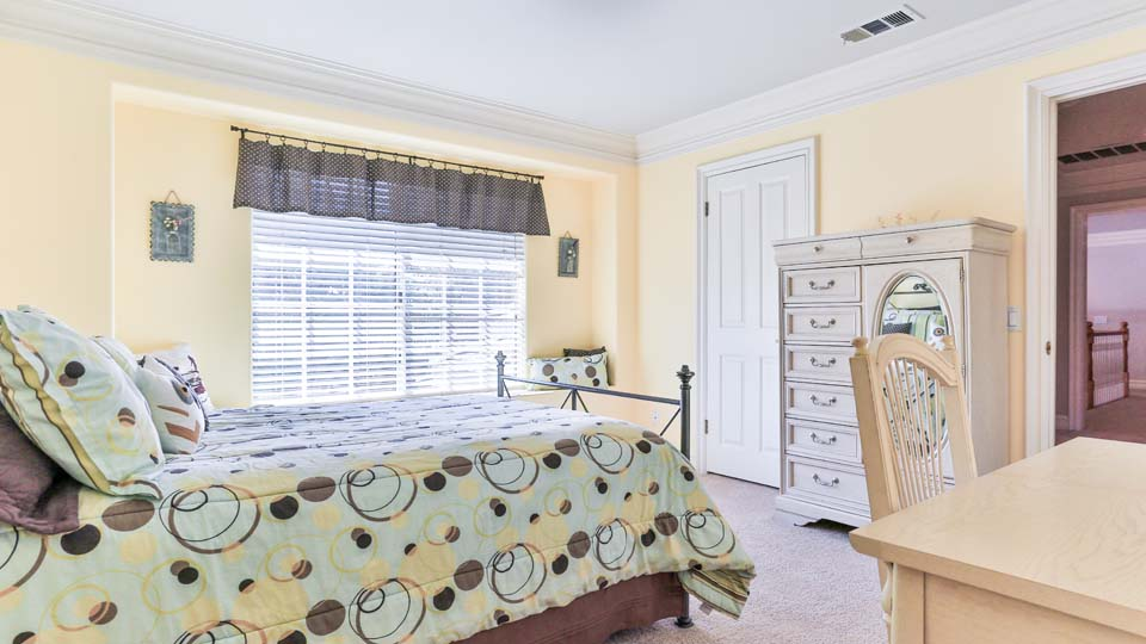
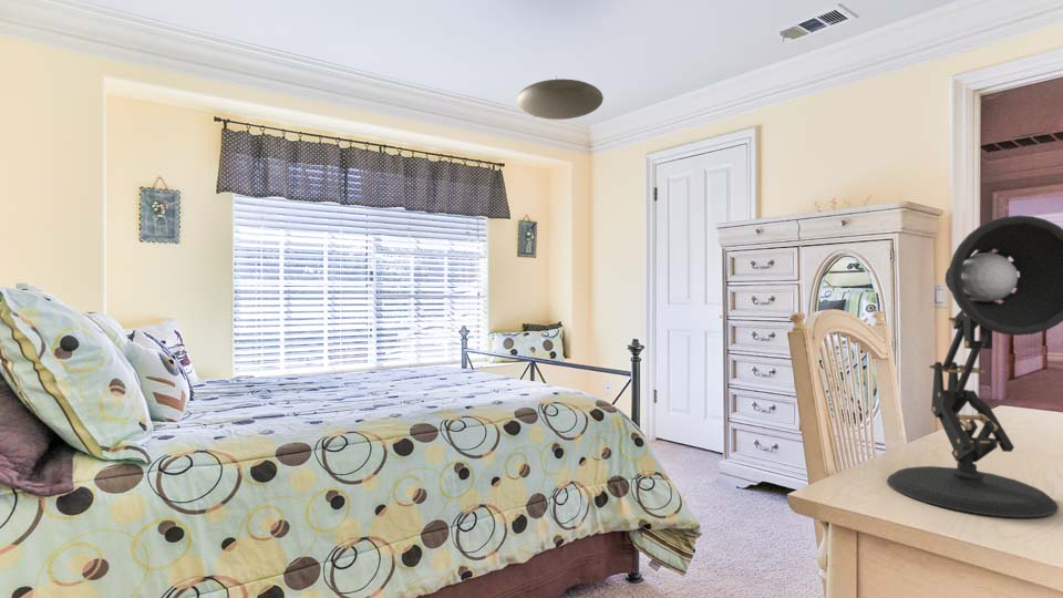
+ ceiling light [516,75,605,121]
+ desk lamp [886,215,1063,518]
